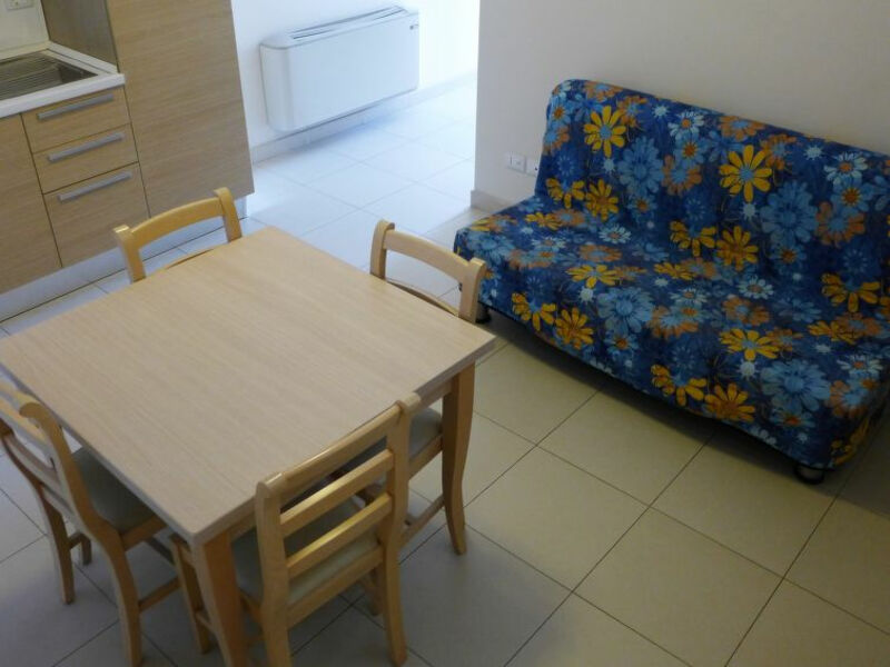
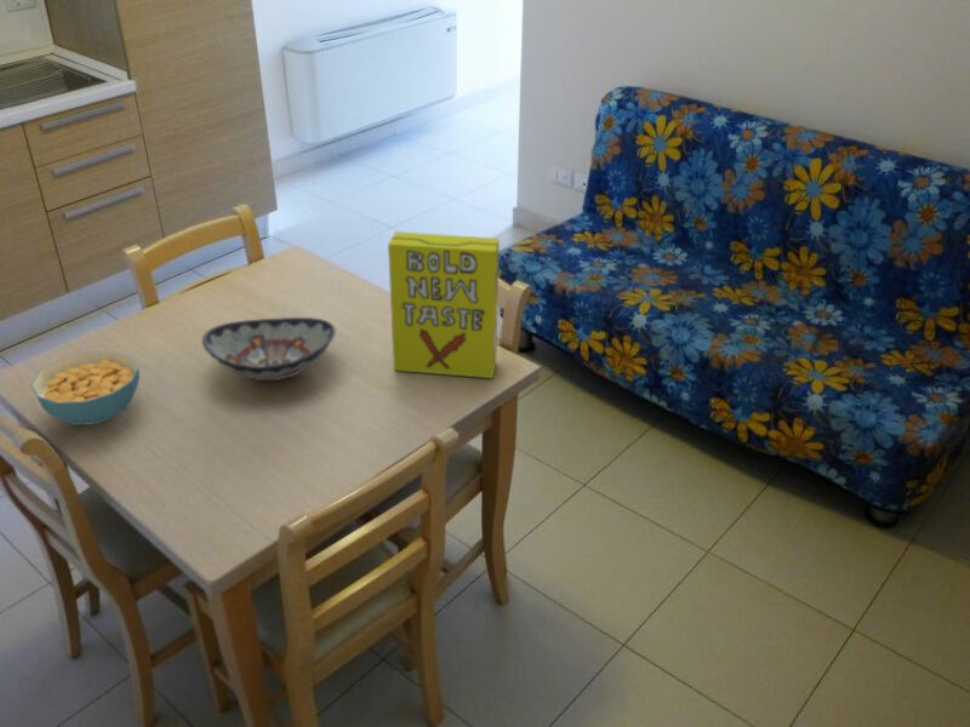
+ cereal box [387,230,501,379]
+ decorative bowl [201,316,337,382]
+ cereal bowl [30,350,141,427]
